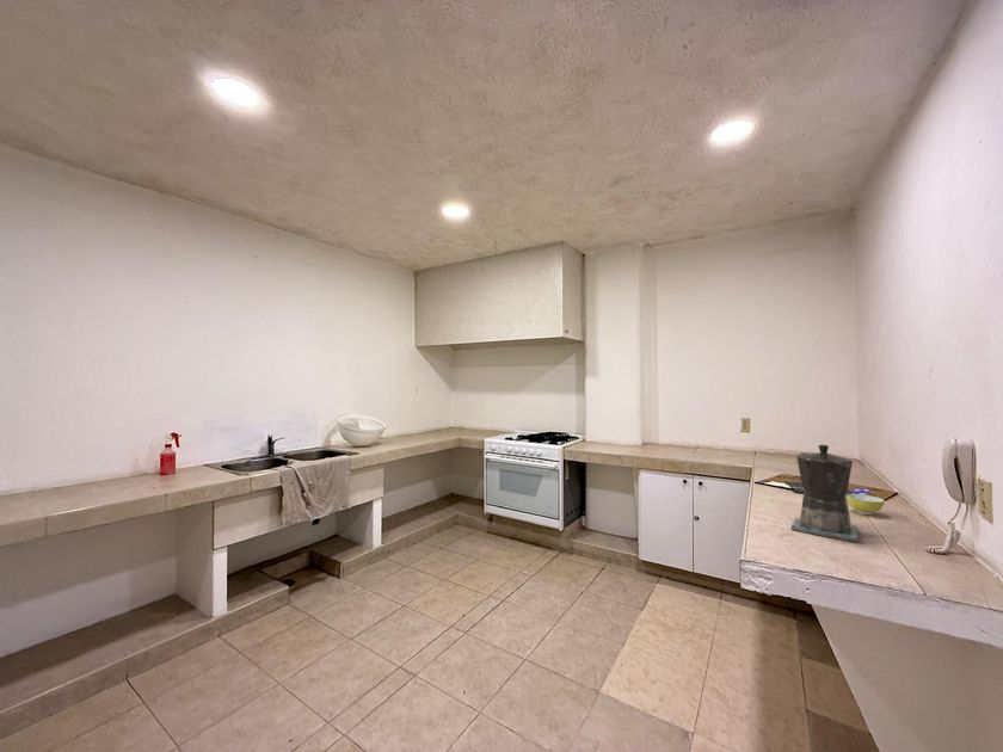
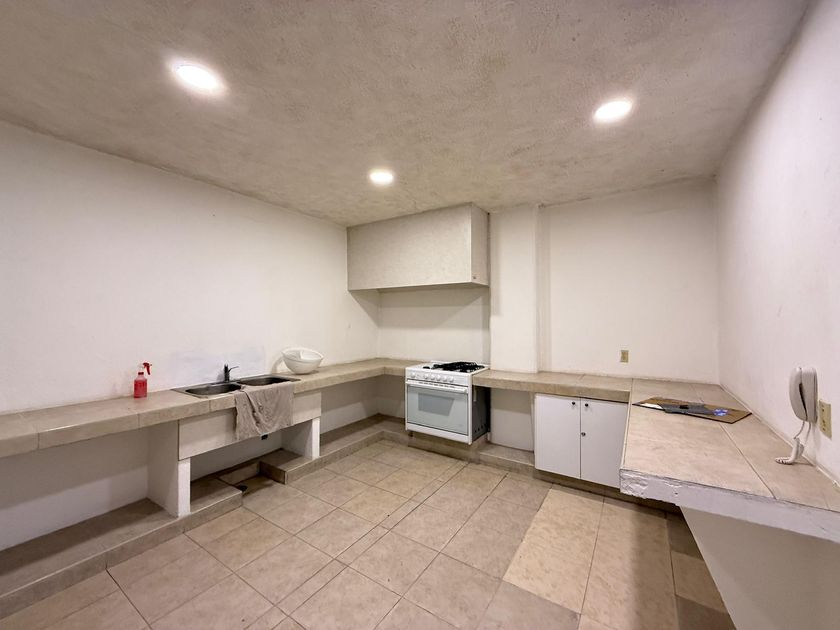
- bowl [847,493,886,516]
- coffee maker [790,444,859,543]
